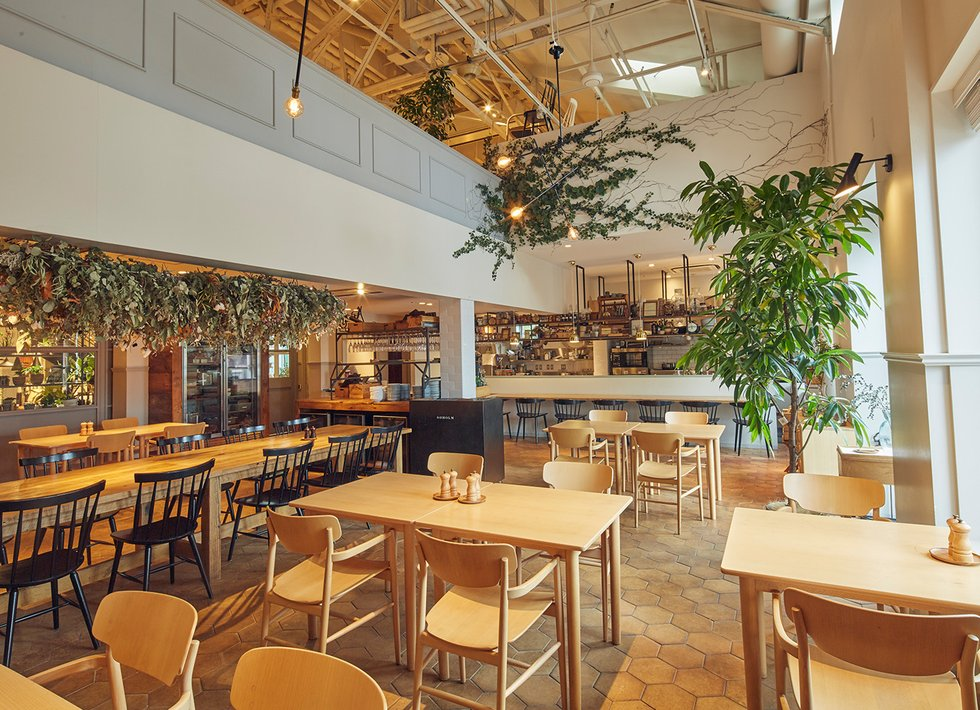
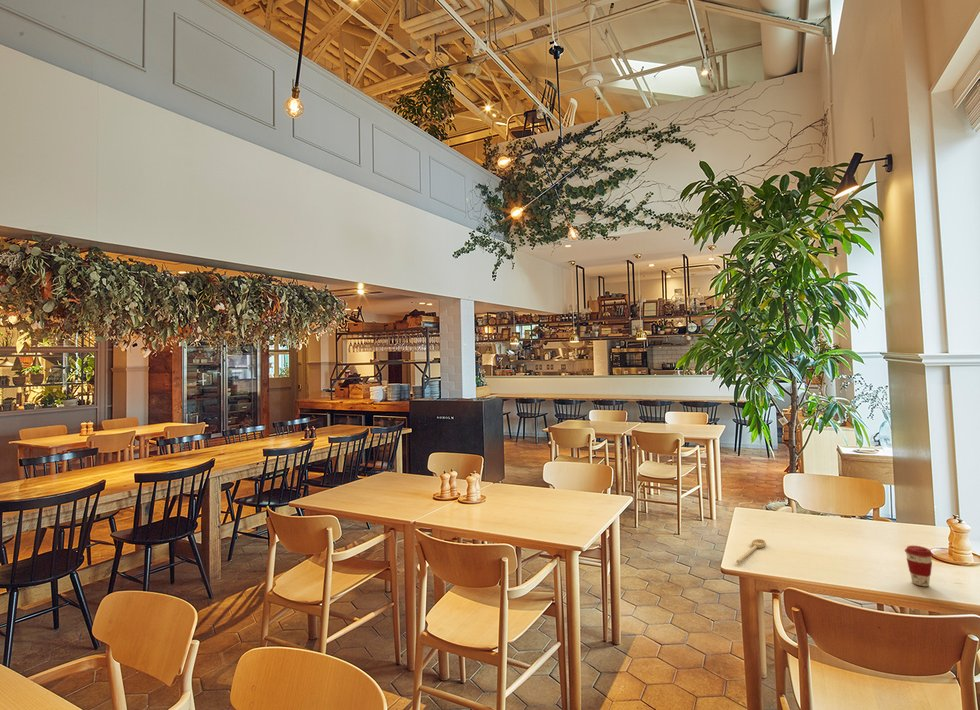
+ coffee cup [904,545,934,587]
+ spoon [735,538,767,564]
